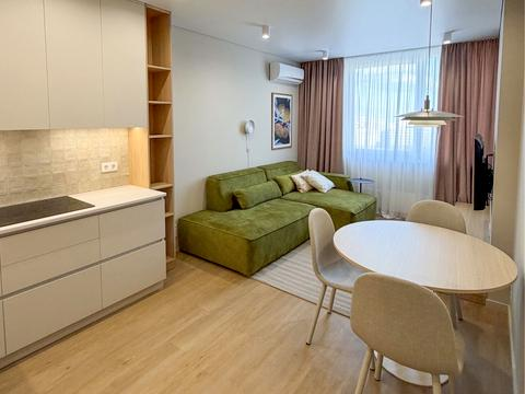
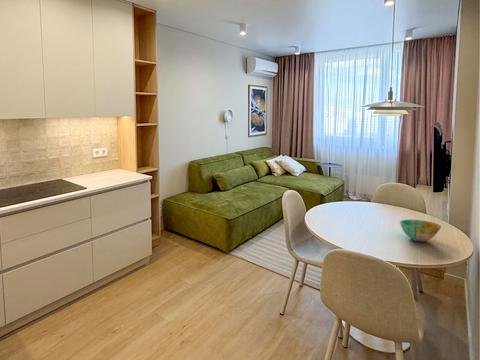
+ bowl [398,219,442,242]
